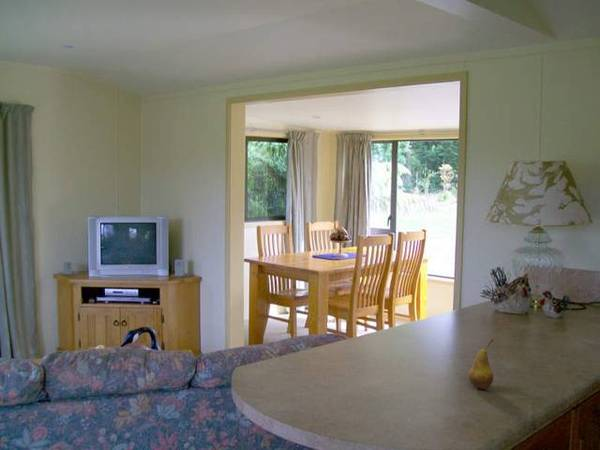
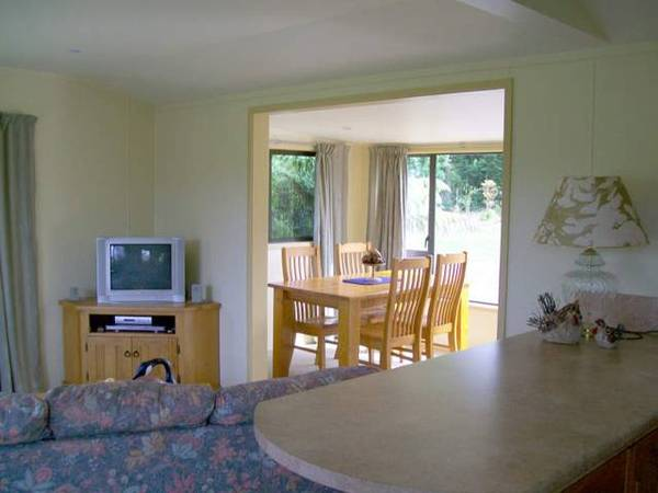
- fruit [468,338,494,390]
